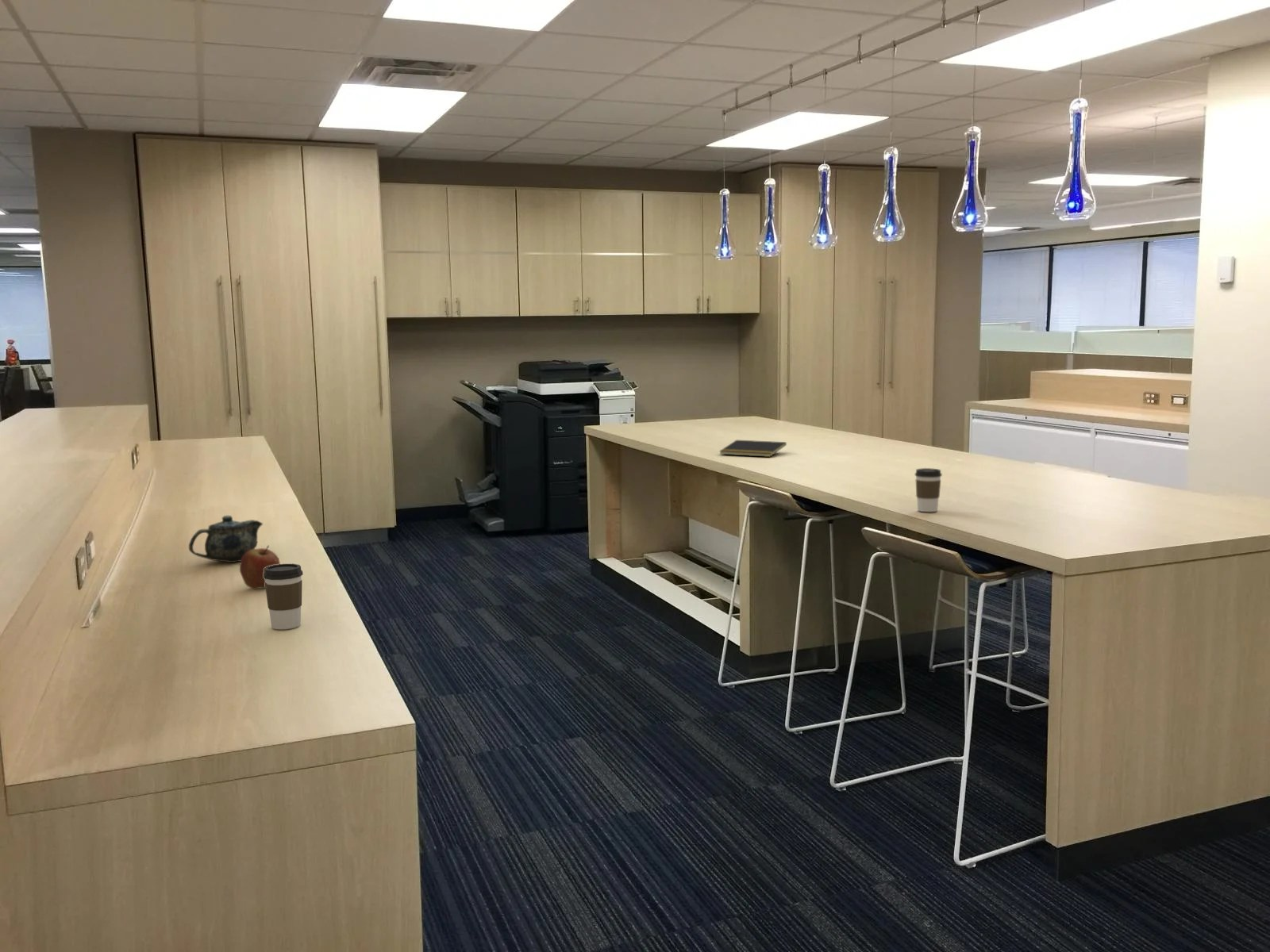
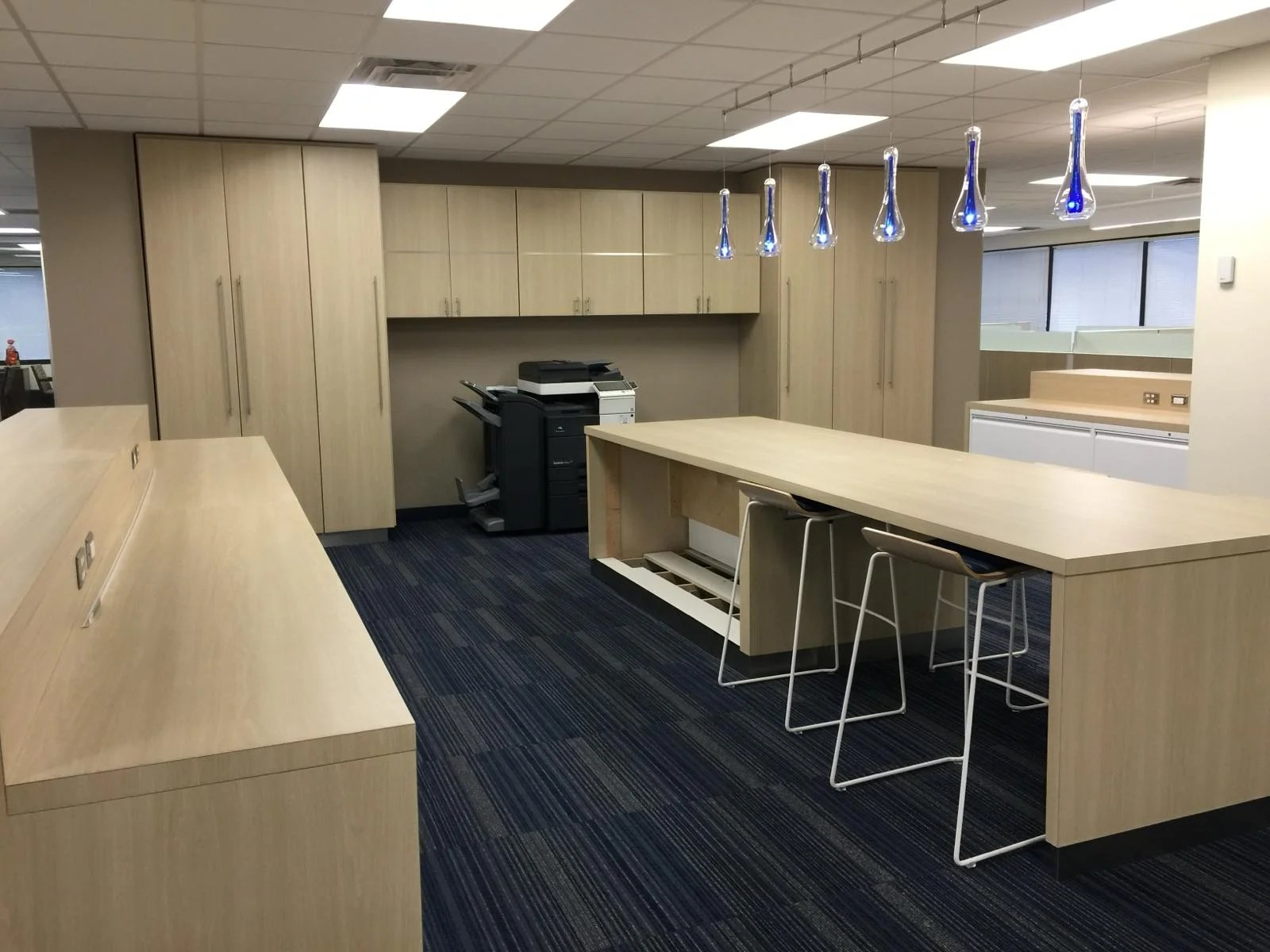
- notepad [718,440,787,458]
- chinaware [188,515,264,563]
- apple [239,545,281,590]
- coffee cup [914,467,943,512]
- coffee cup [264,563,304,630]
